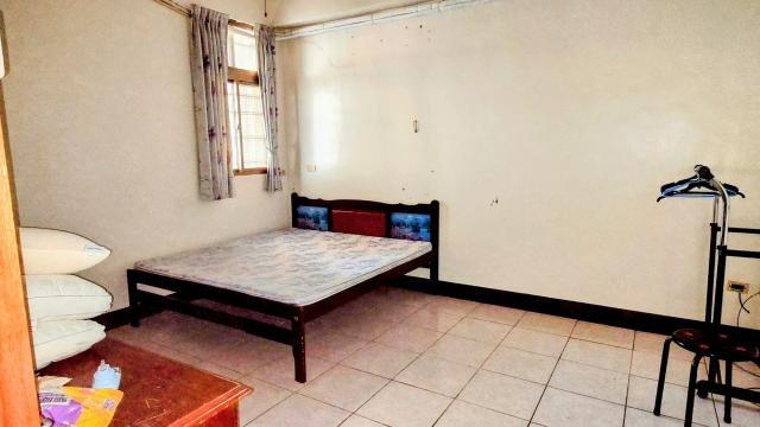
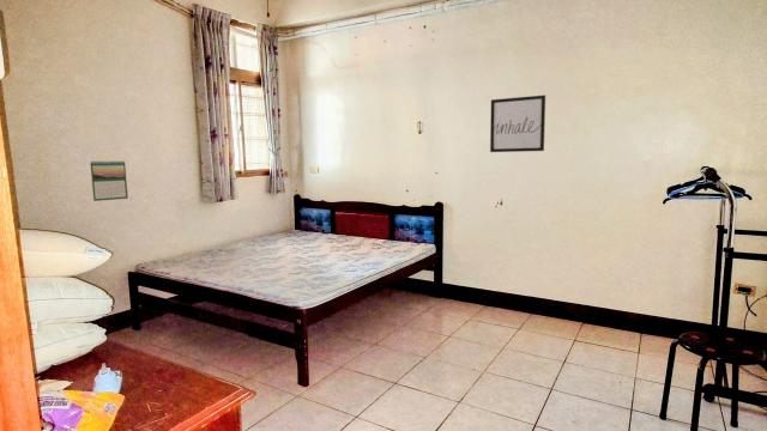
+ wall art [489,95,546,153]
+ calendar [89,159,129,202]
